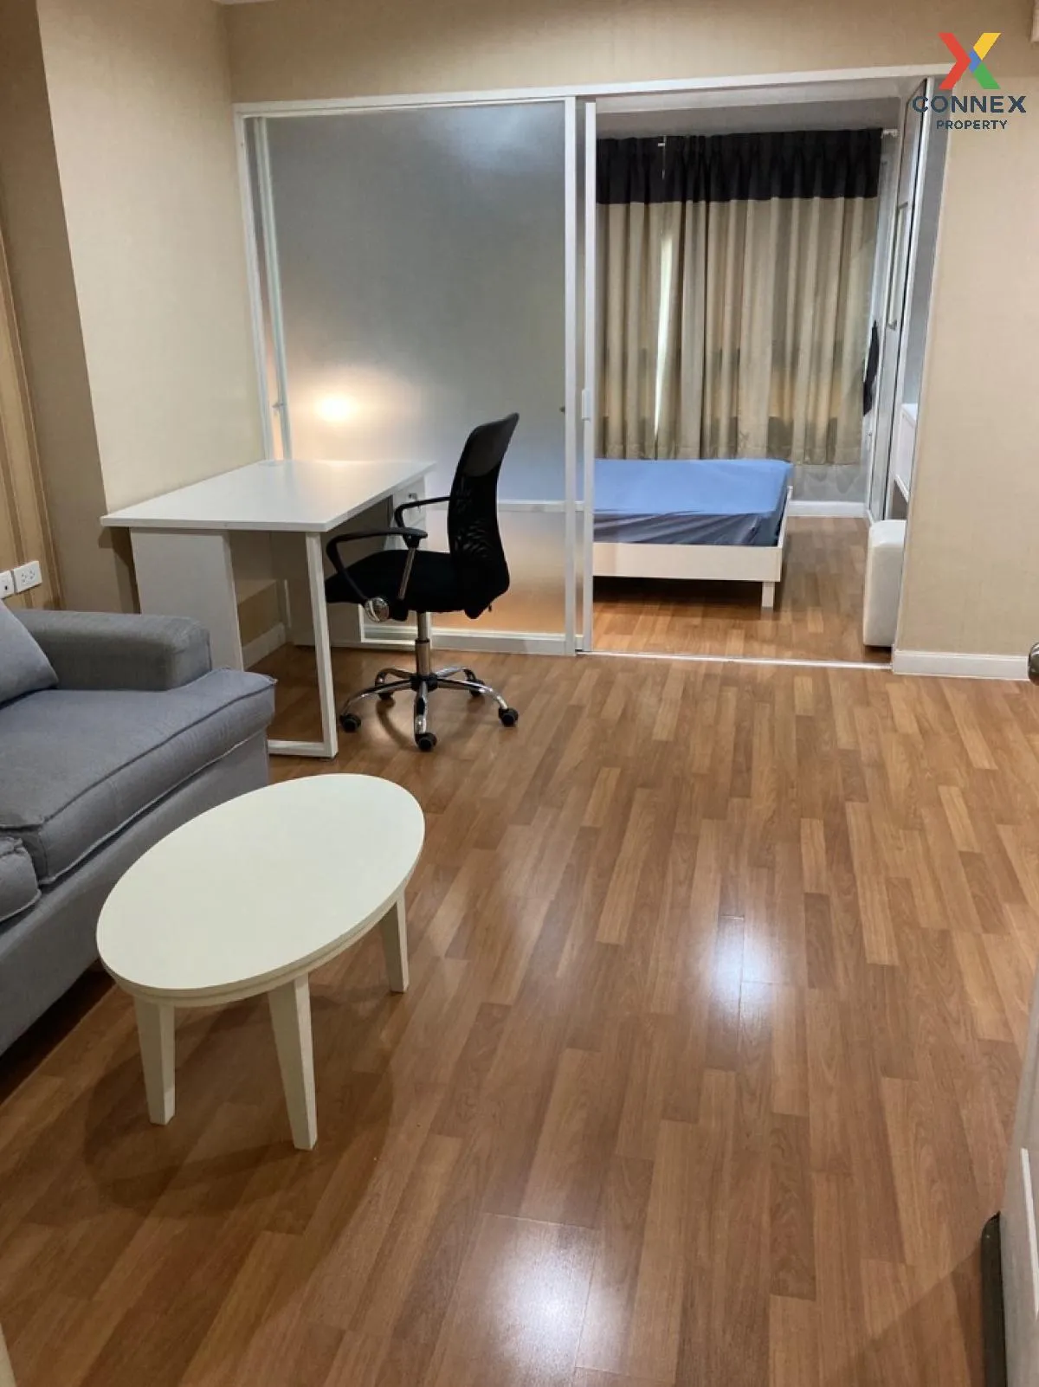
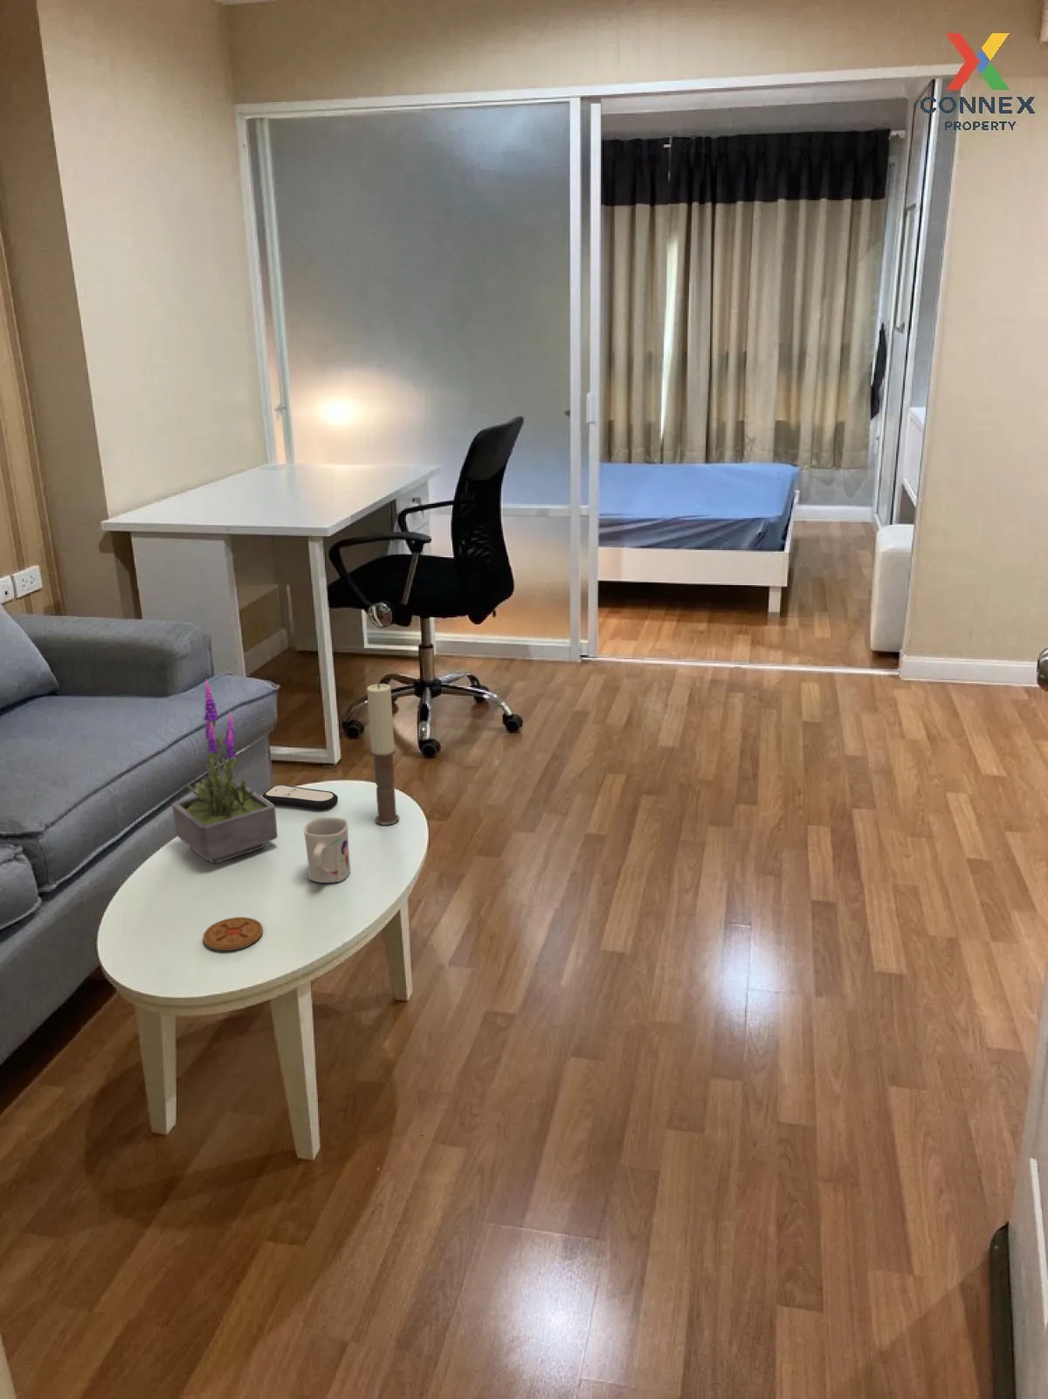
+ coaster [203,916,264,951]
+ mug [303,817,351,884]
+ potted plant [171,678,279,864]
+ candle [365,682,400,827]
+ remote control [261,784,339,810]
